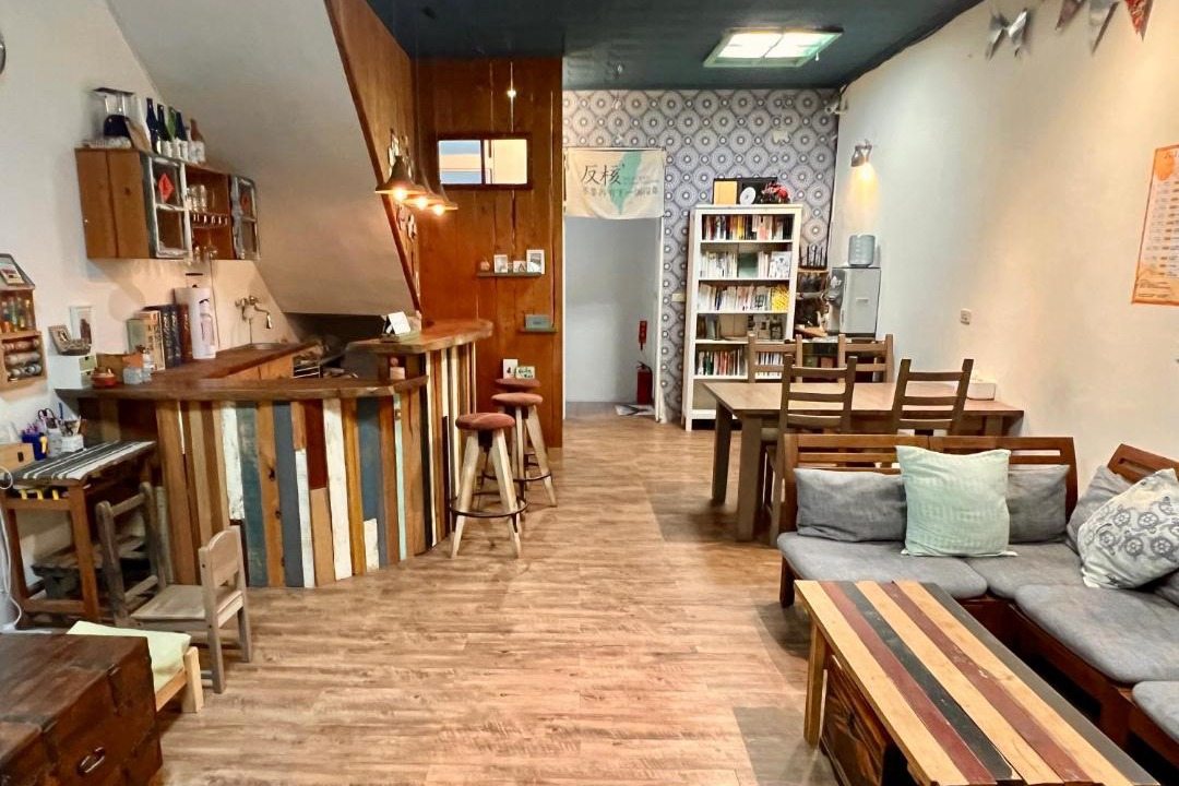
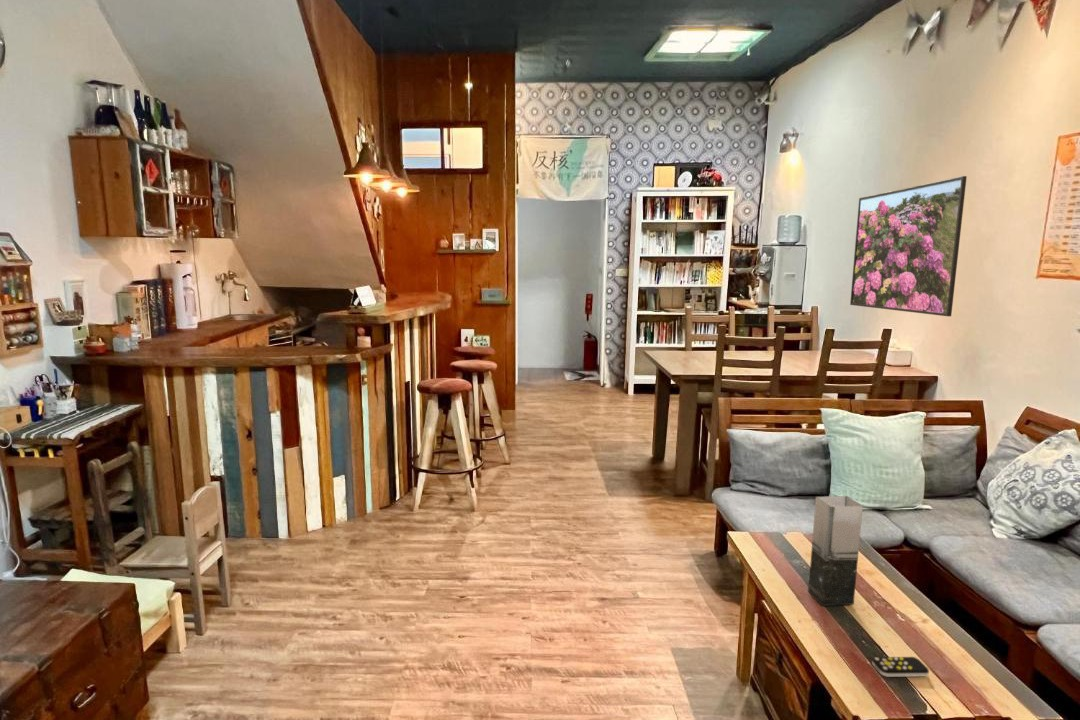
+ remote control [871,656,930,678]
+ vase [807,495,864,607]
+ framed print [849,175,968,317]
